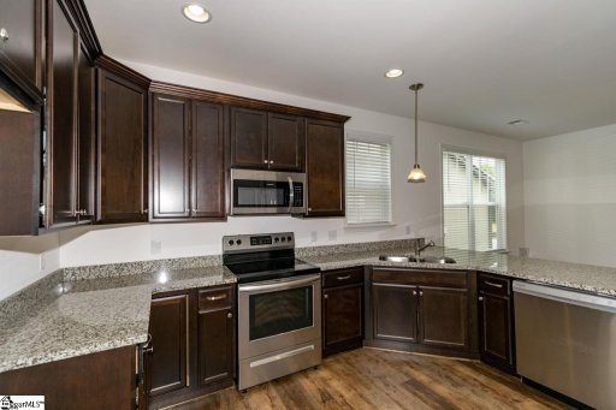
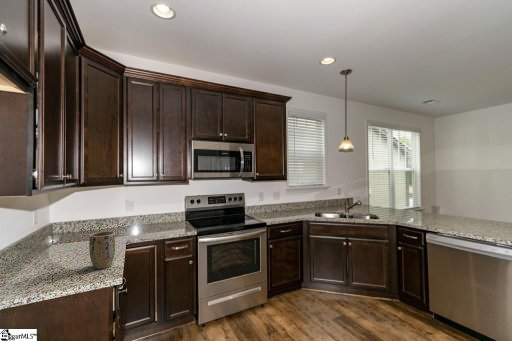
+ plant pot [88,231,116,270]
